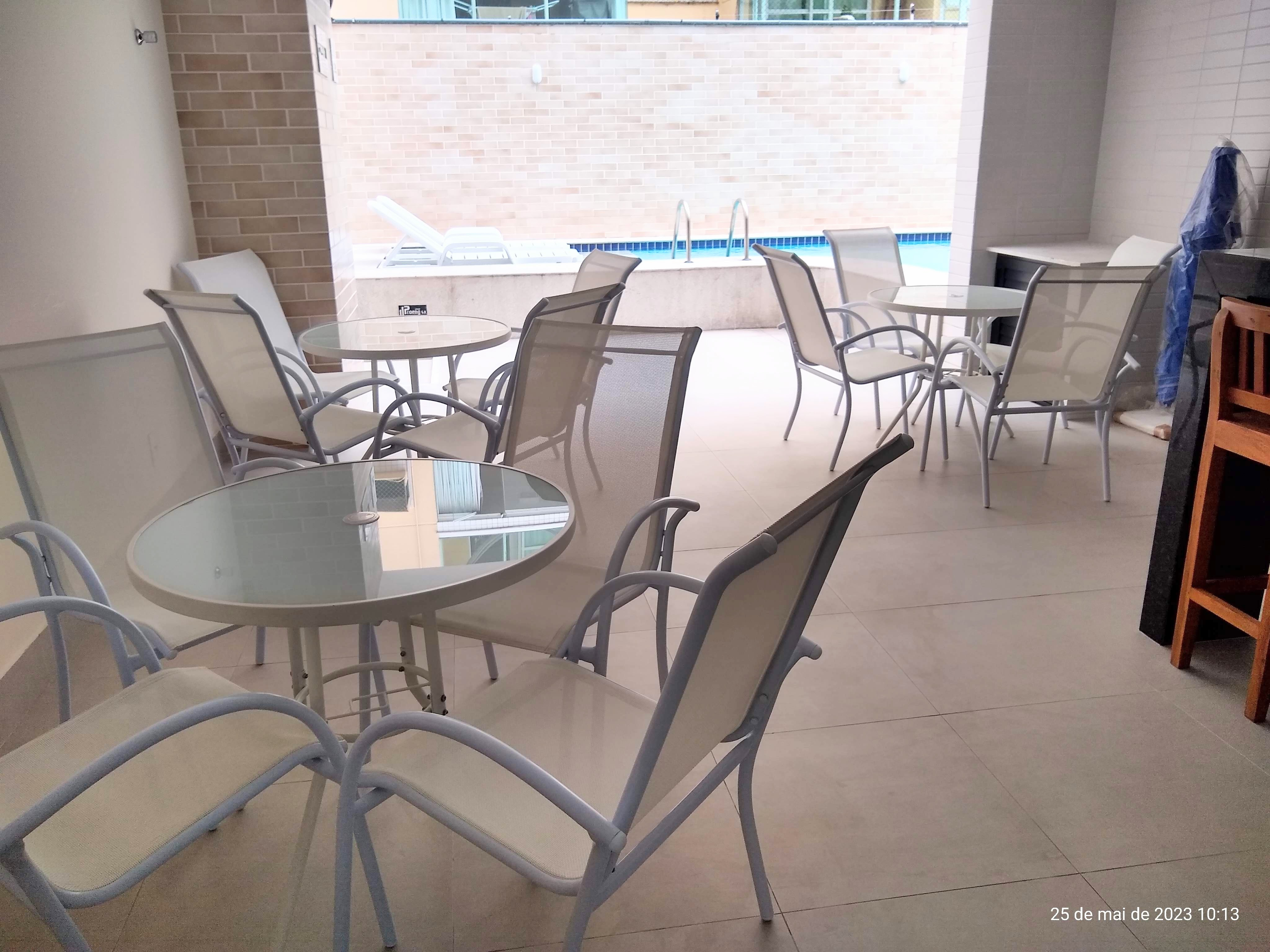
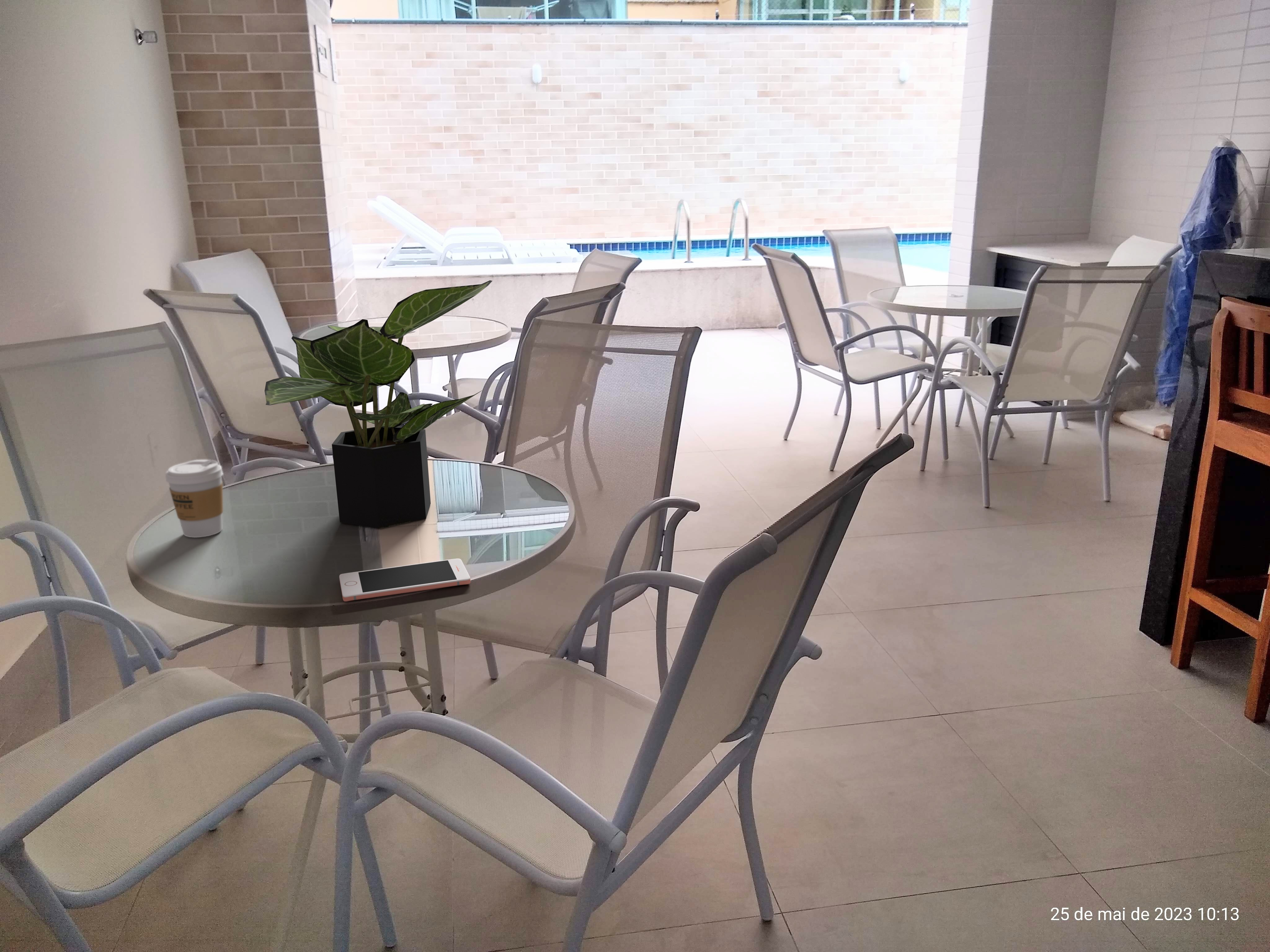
+ cell phone [339,558,471,602]
+ coffee cup [165,459,224,538]
+ potted plant [264,280,493,529]
